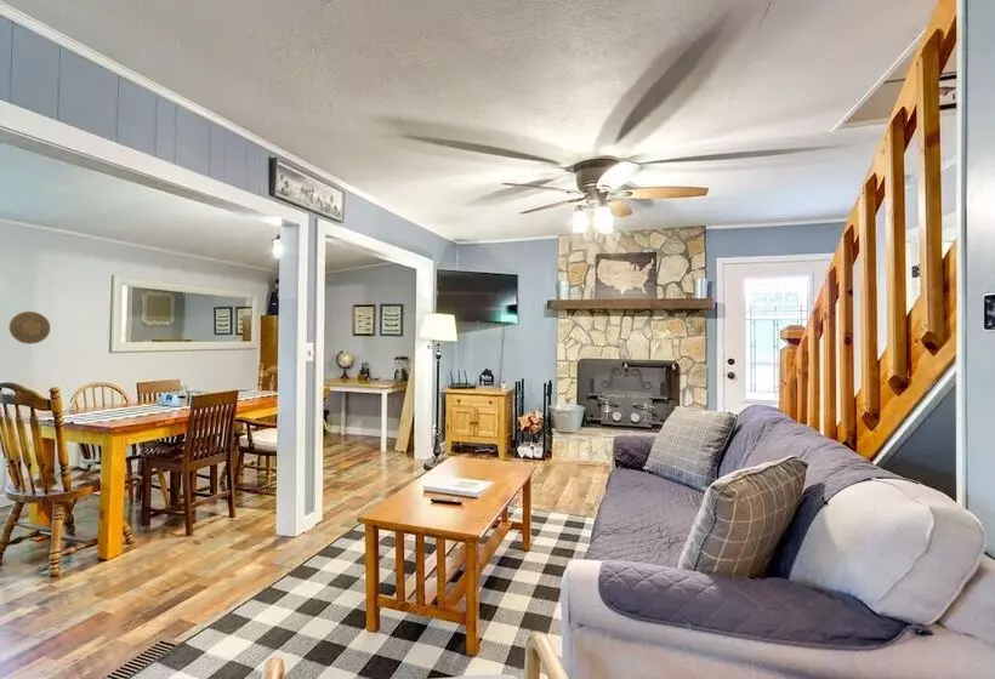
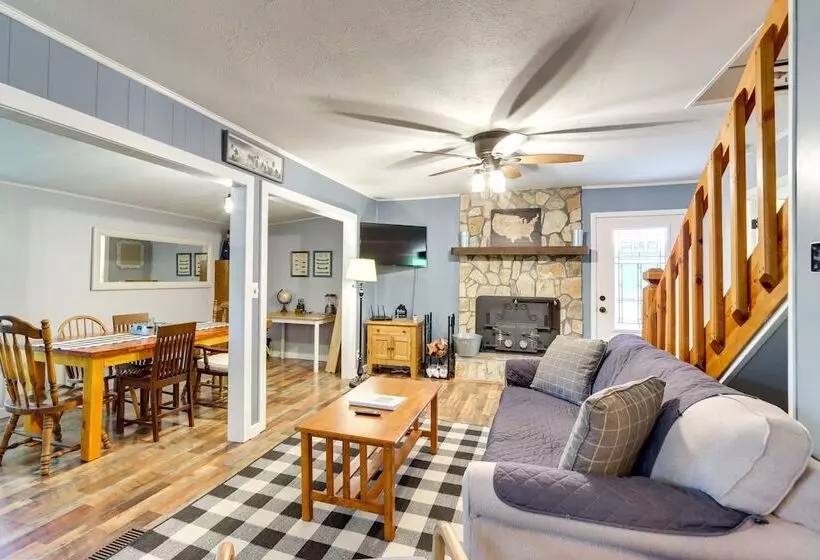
- decorative plate [8,310,51,346]
